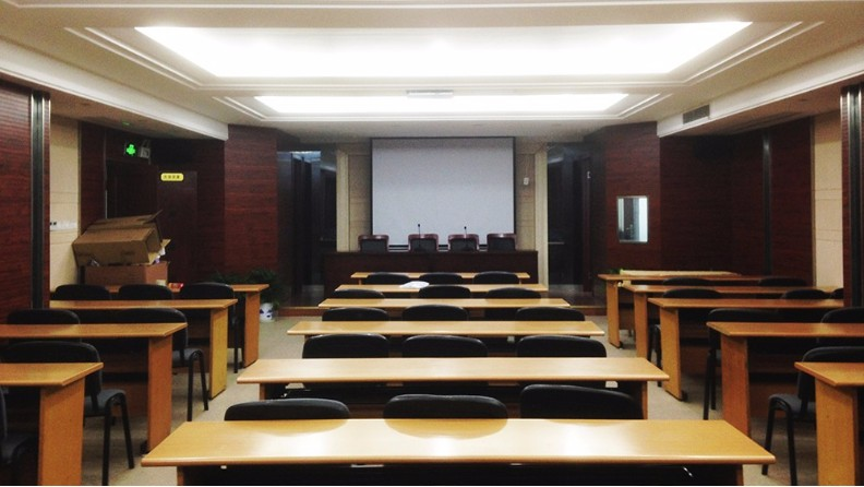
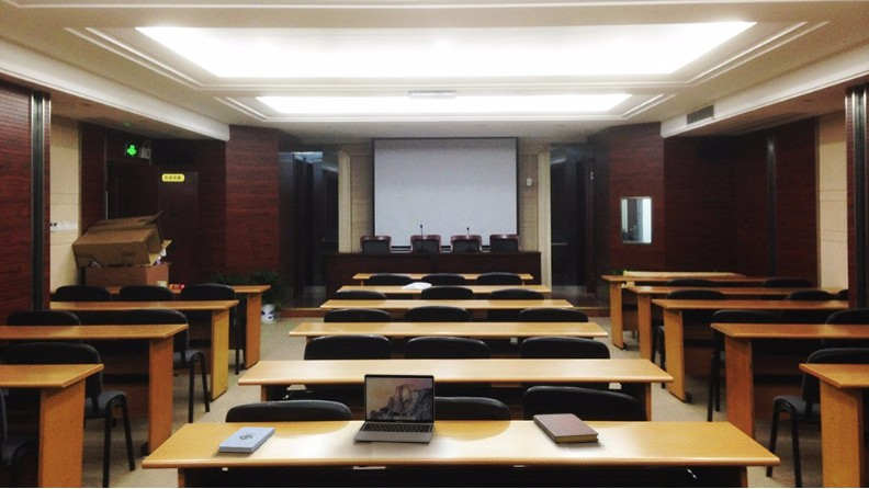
+ notepad [217,425,276,453]
+ laptop [352,373,436,443]
+ notebook [532,413,600,444]
